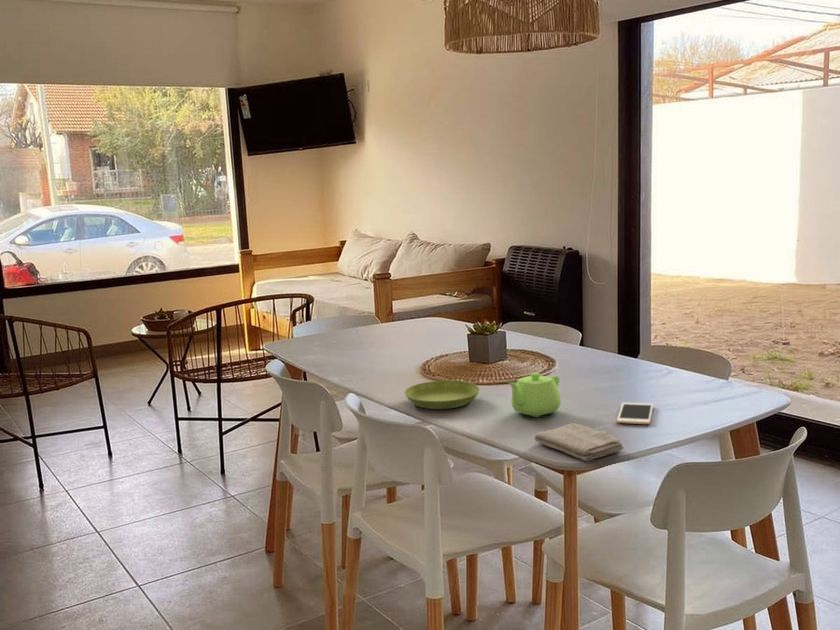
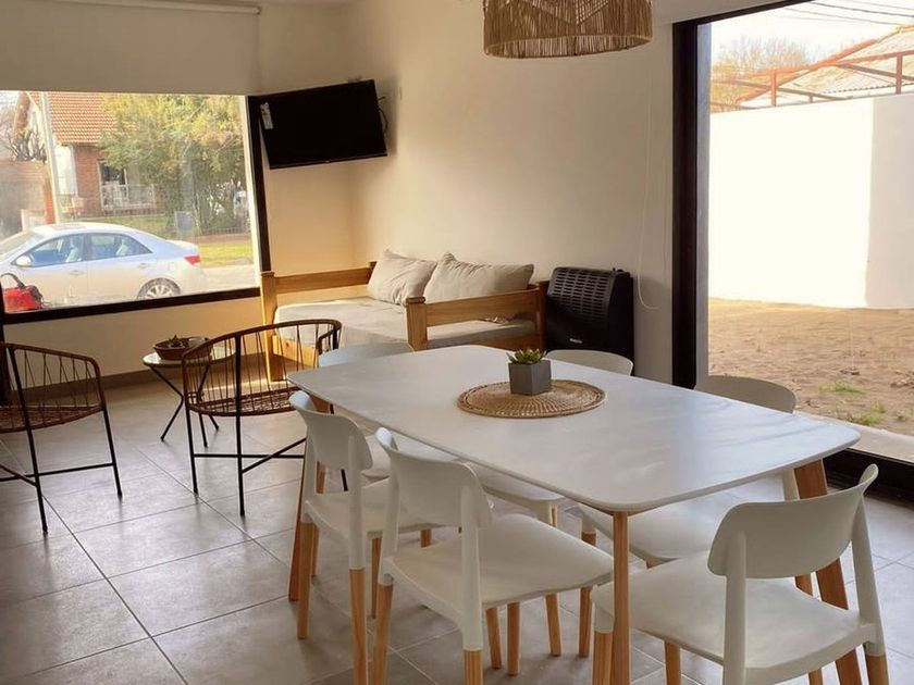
- washcloth [533,422,624,462]
- cell phone [616,402,654,425]
- saucer [404,380,481,410]
- teapot [507,372,562,418]
